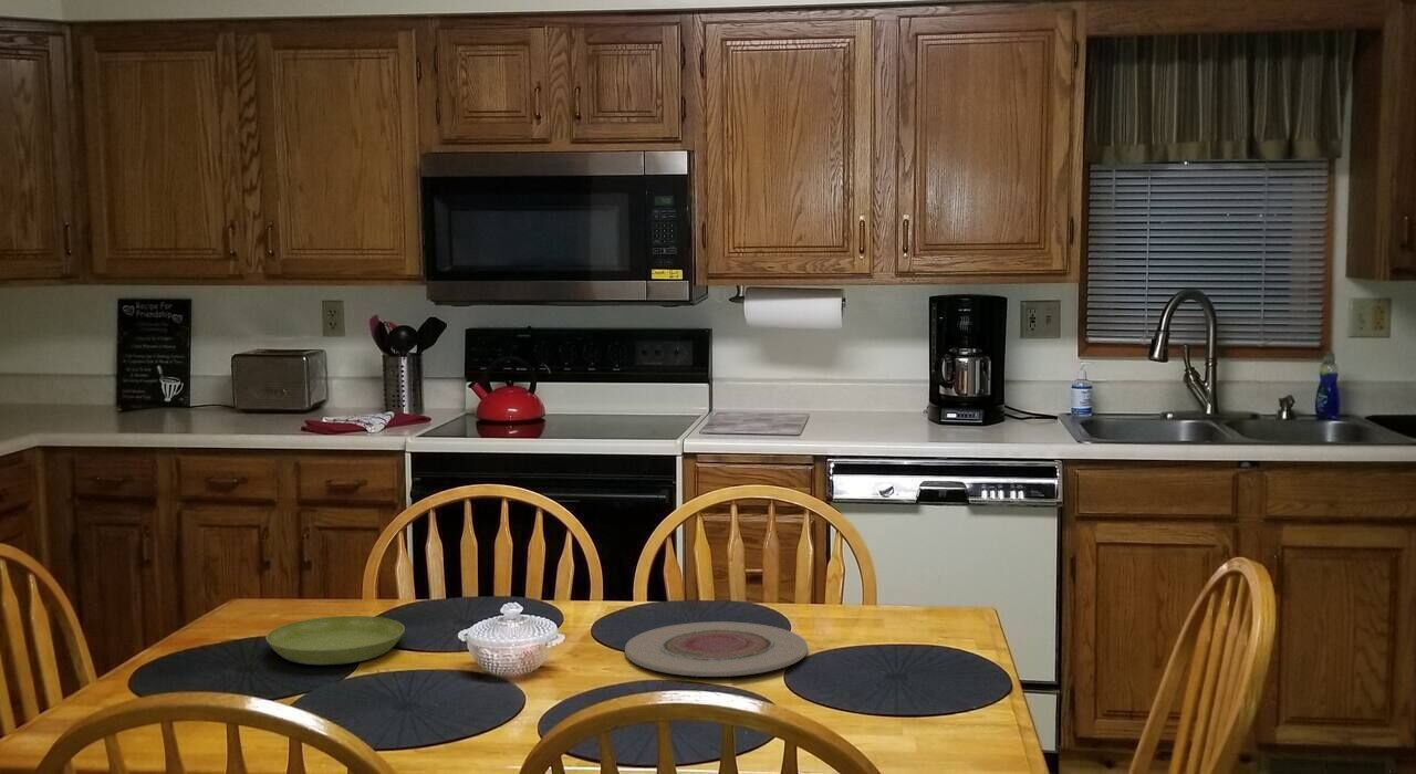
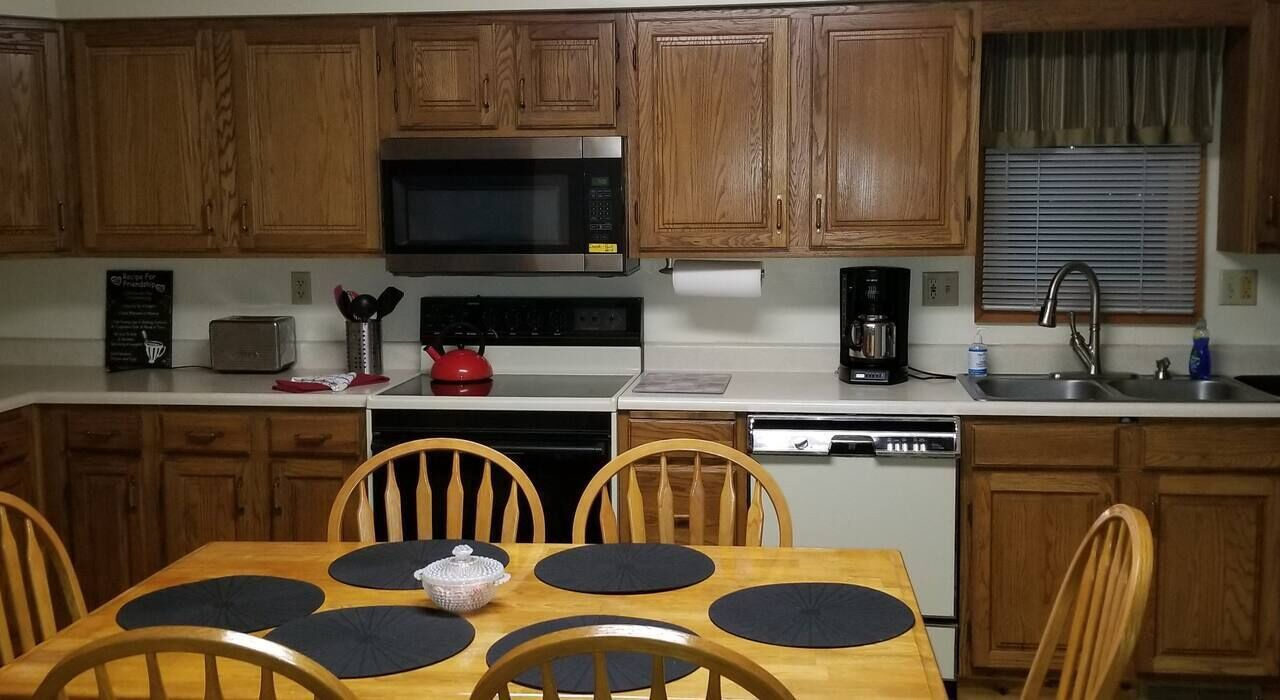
- plate [624,620,809,678]
- saucer [264,615,406,666]
